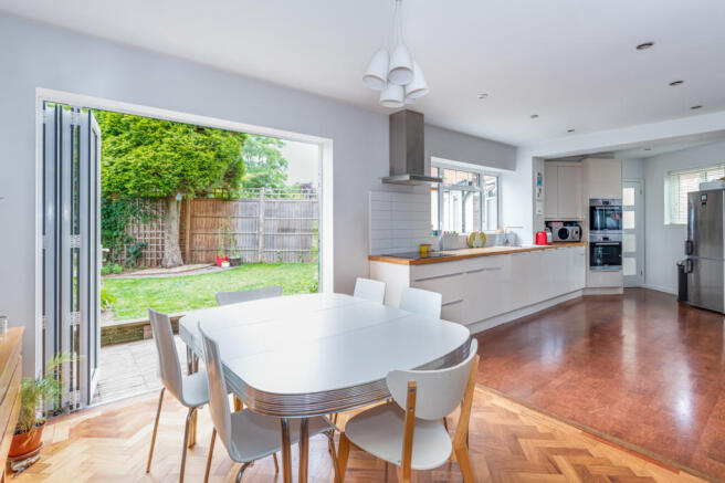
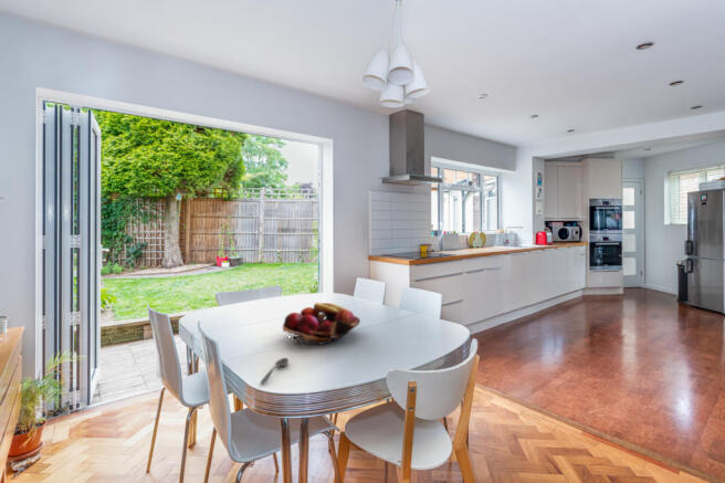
+ soupspoon [259,357,290,386]
+ fruit basket [282,302,361,346]
